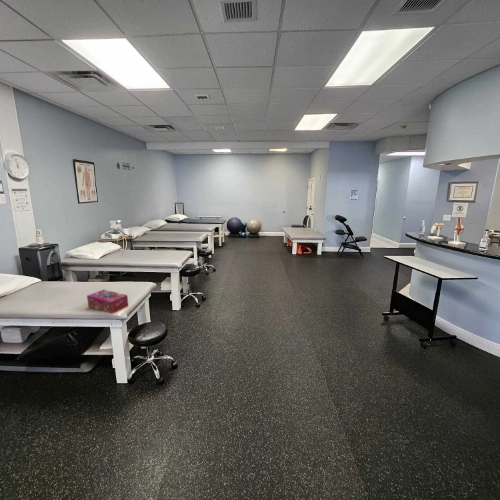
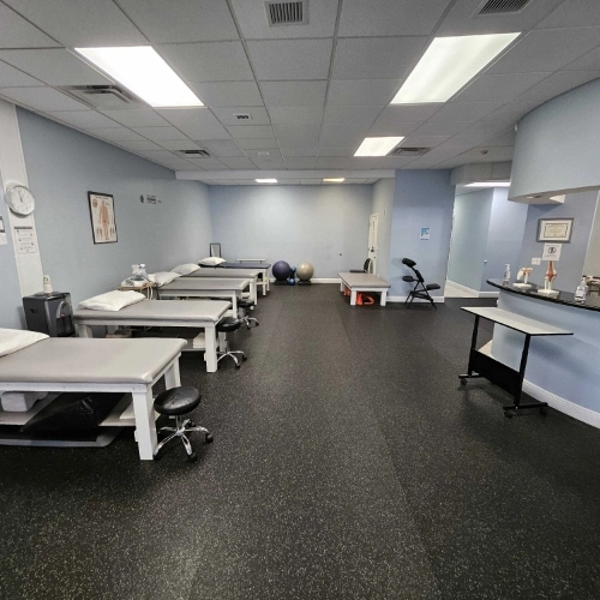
- tissue box [86,289,129,314]
